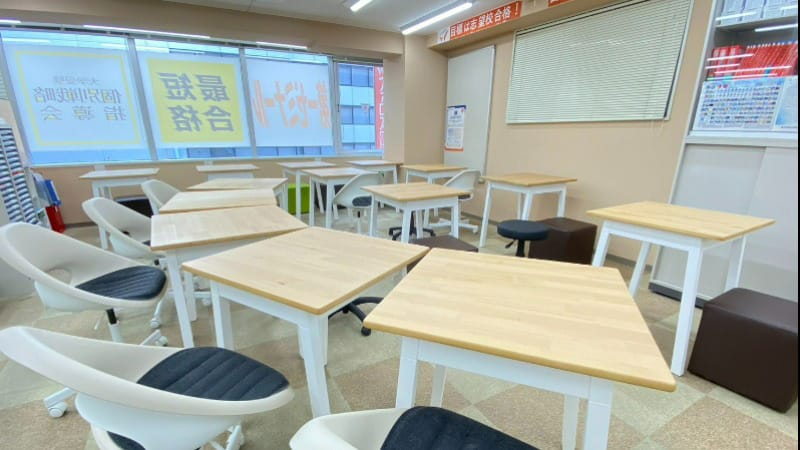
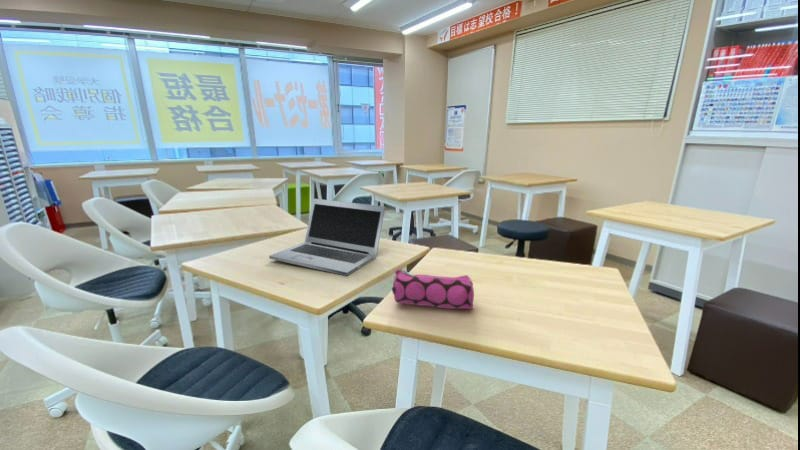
+ laptop [268,198,386,277]
+ pencil case [391,267,475,311]
